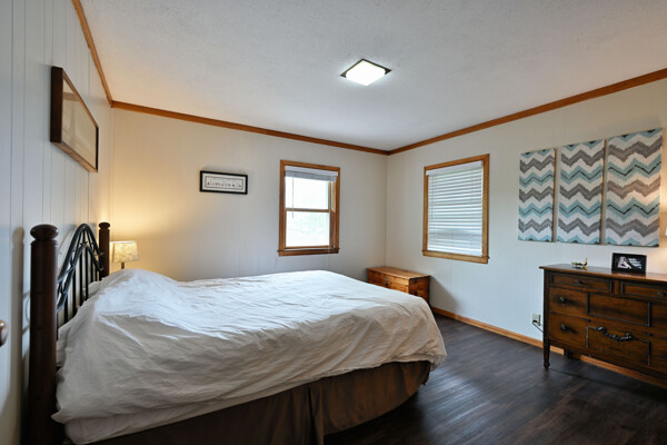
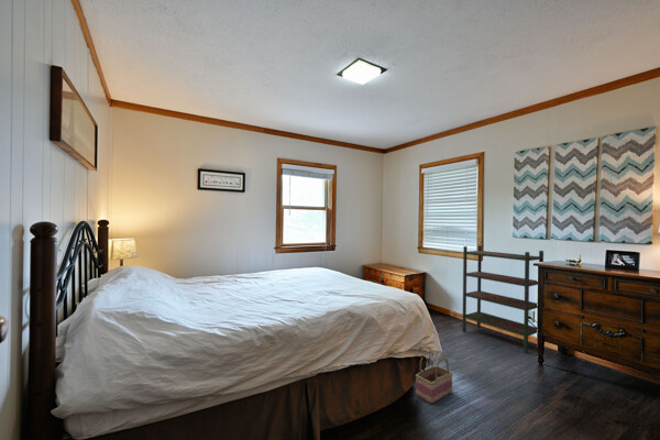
+ basket [415,356,454,405]
+ bookshelf [461,244,544,354]
